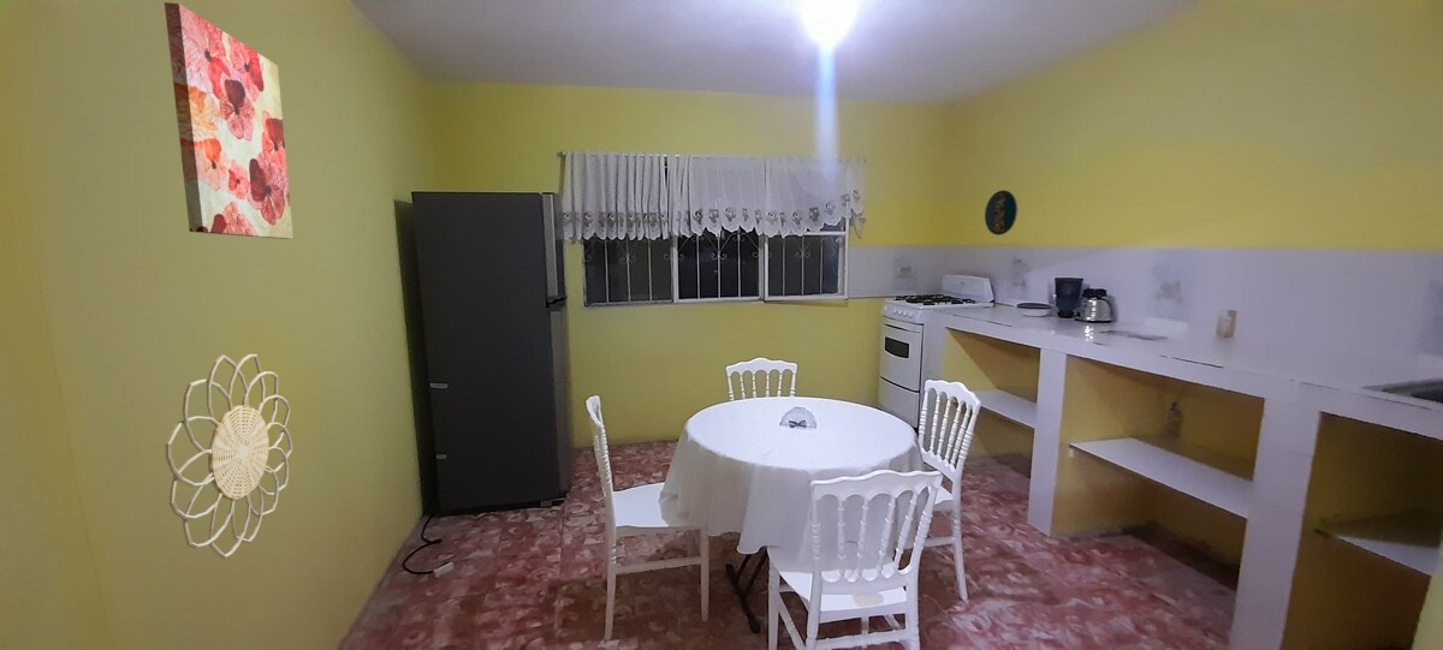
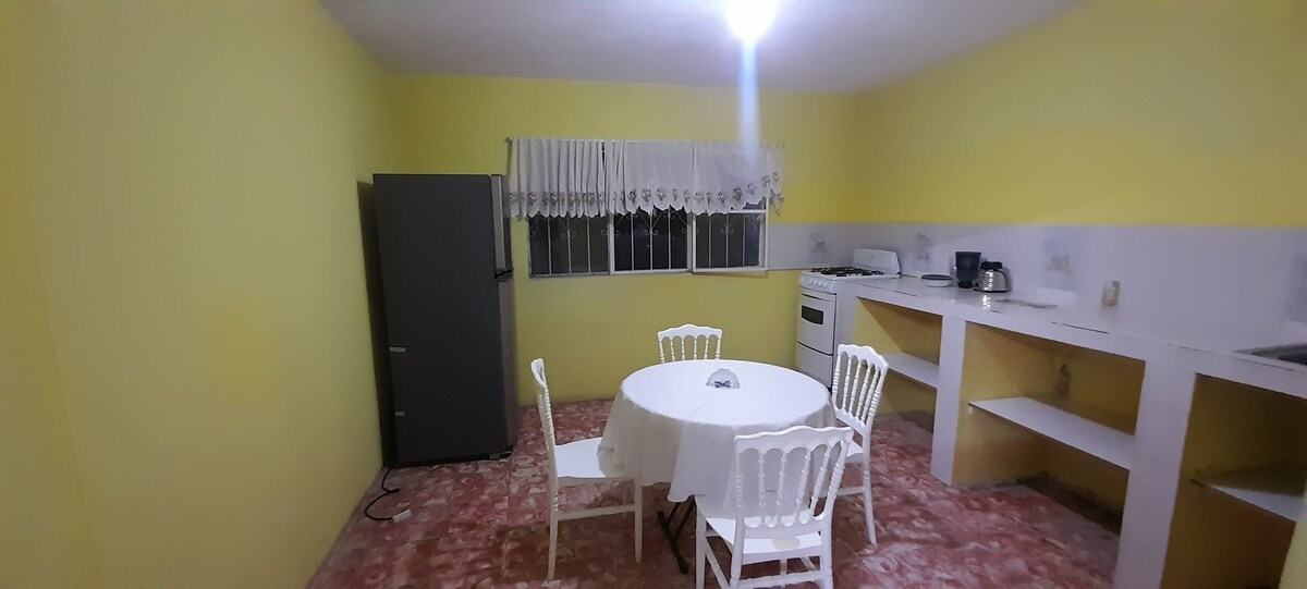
- wall art [164,1,295,240]
- decorative wall piece [165,353,293,560]
- decorative plate [984,190,1019,237]
